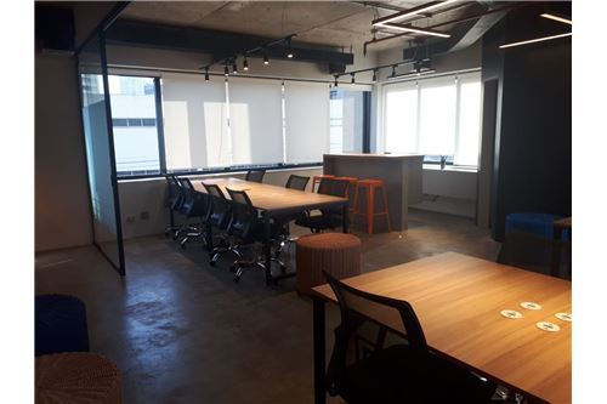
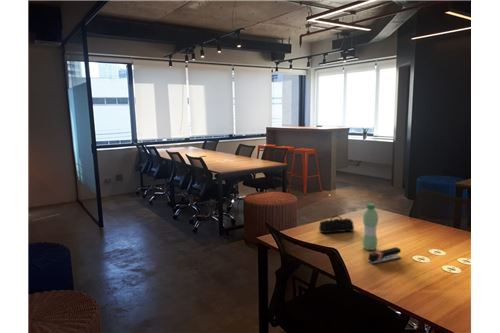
+ water bottle [361,202,379,251]
+ pencil case [318,214,355,234]
+ stapler [367,246,402,266]
